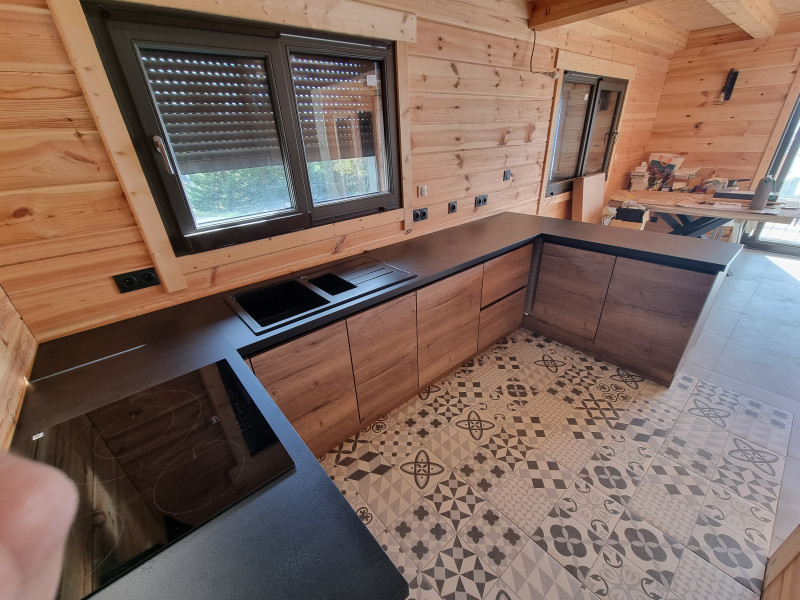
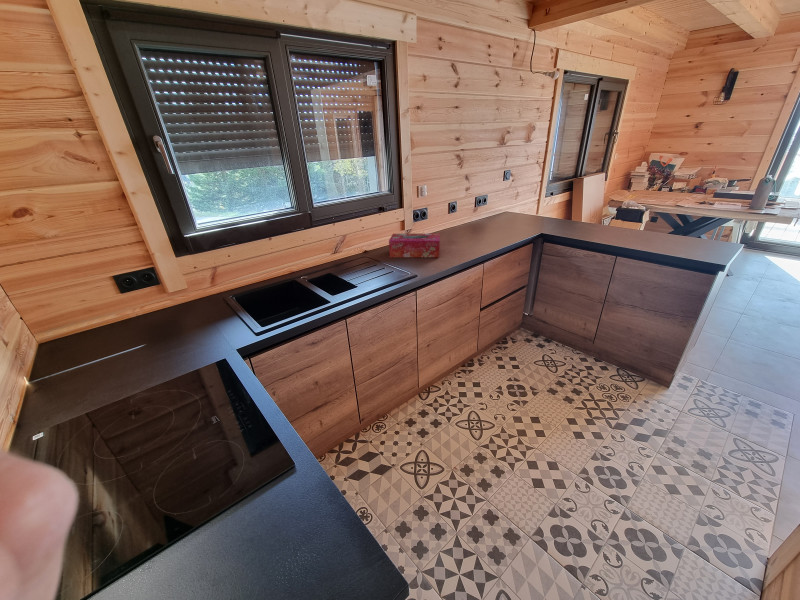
+ tissue box [388,232,441,258]
